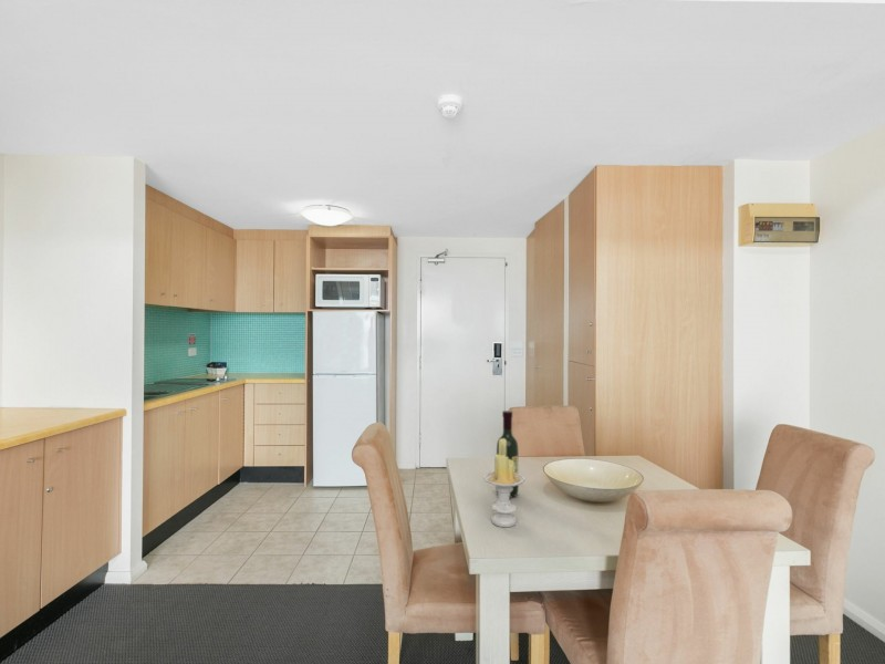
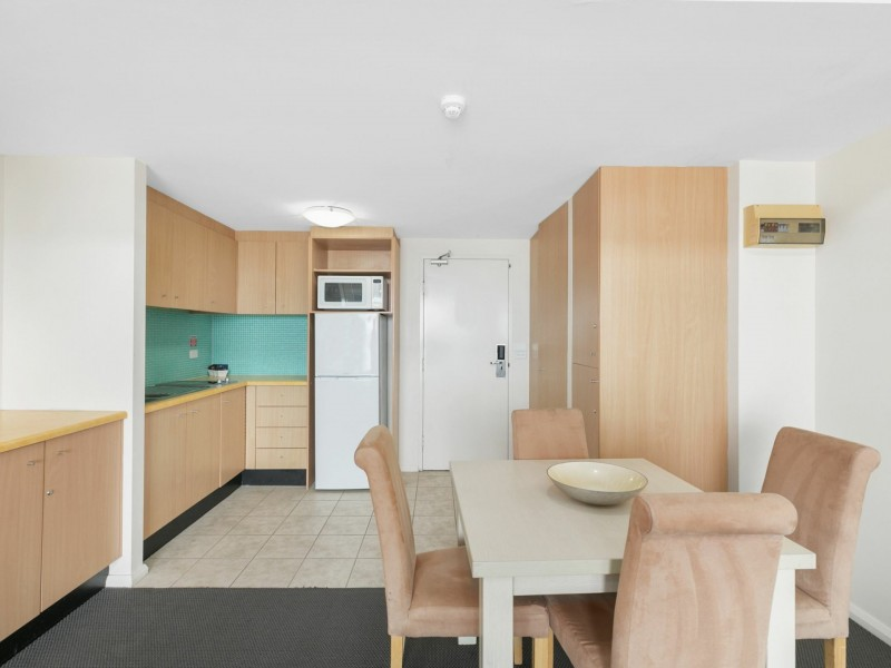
- wine bottle [496,409,520,499]
- candle [482,438,527,528]
